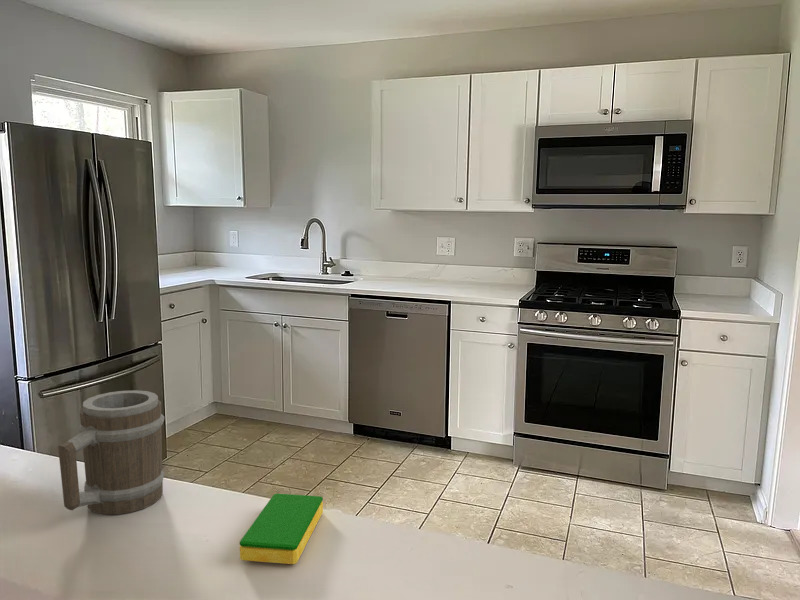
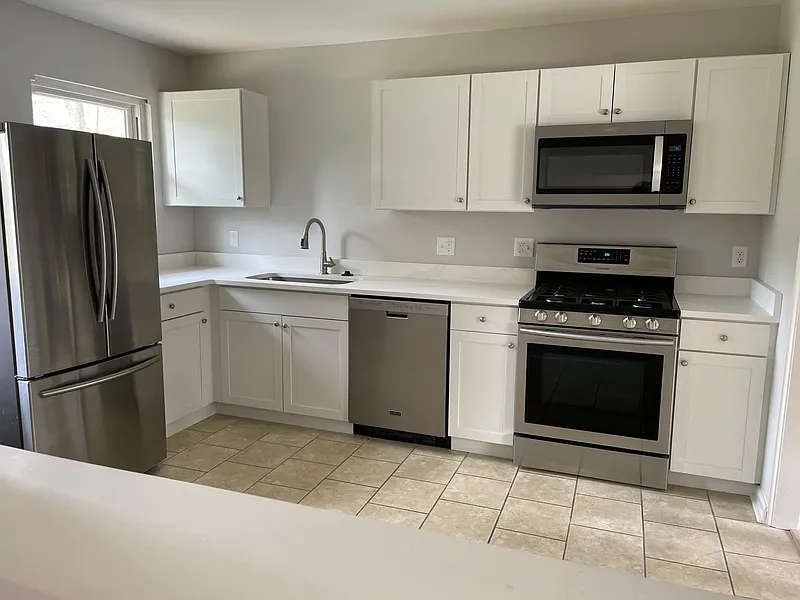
- barrel [57,389,165,515]
- dish sponge [239,493,324,565]
